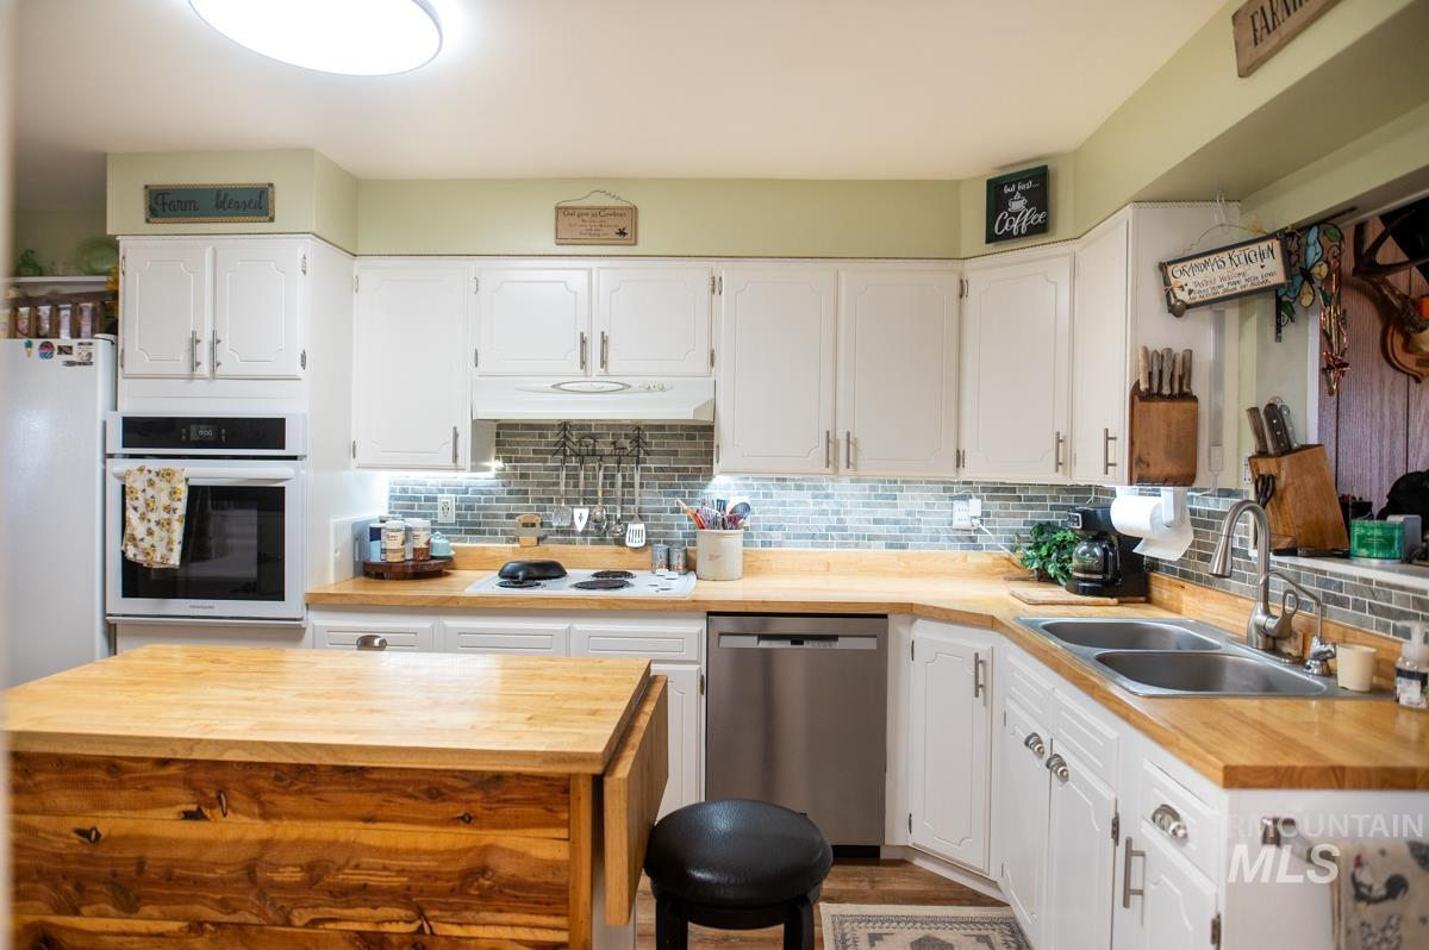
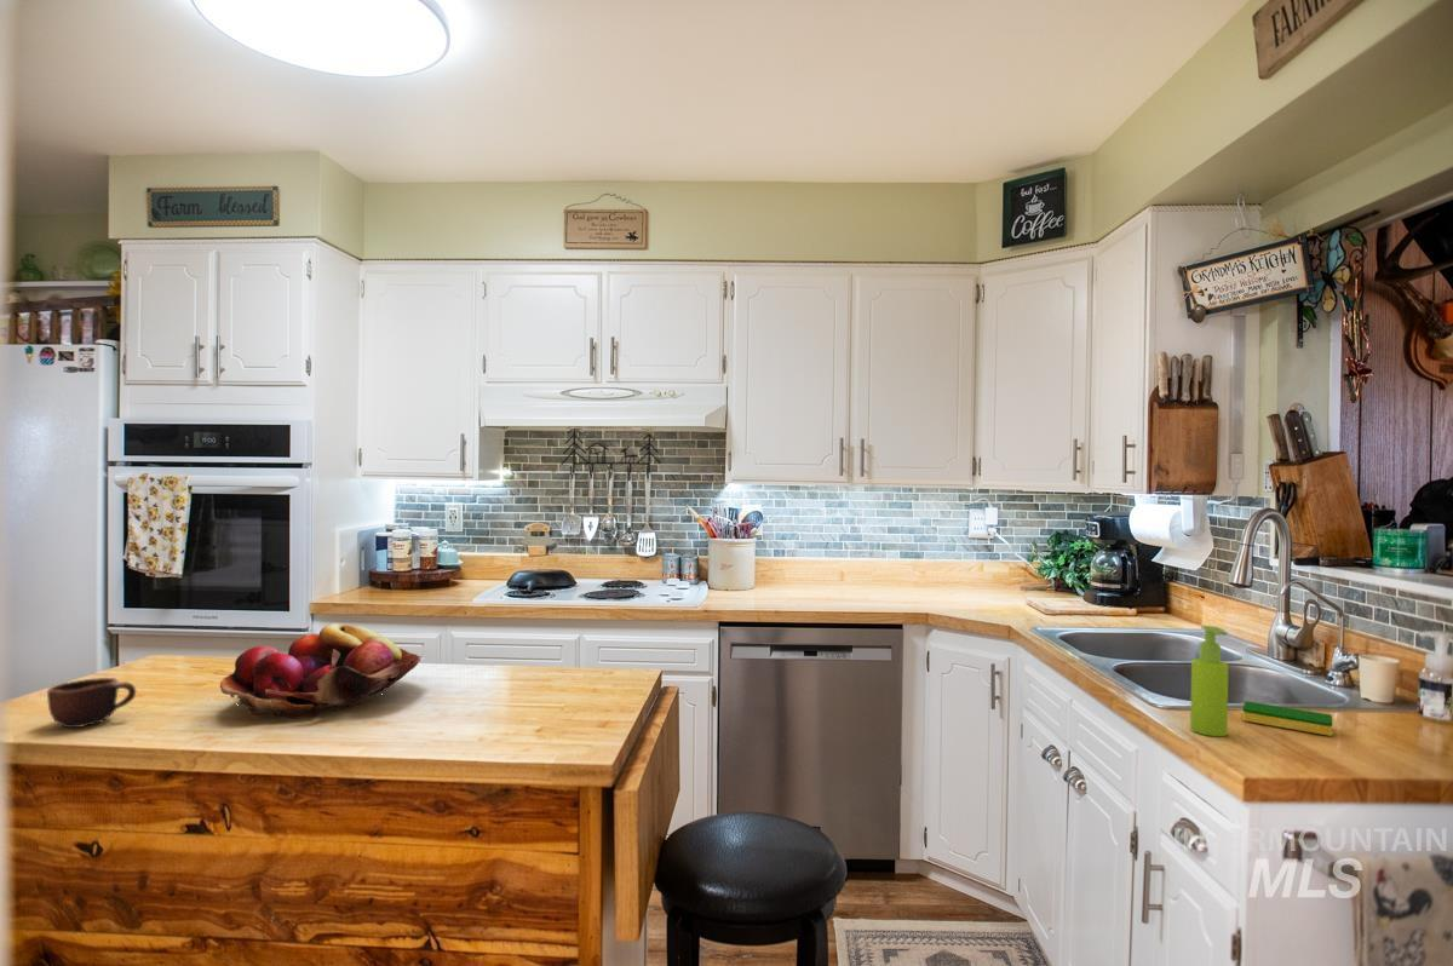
+ dish sponge [1241,700,1333,737]
+ mug [46,677,137,729]
+ soap dispenser [1189,625,1229,737]
+ fruit basket [219,622,421,719]
